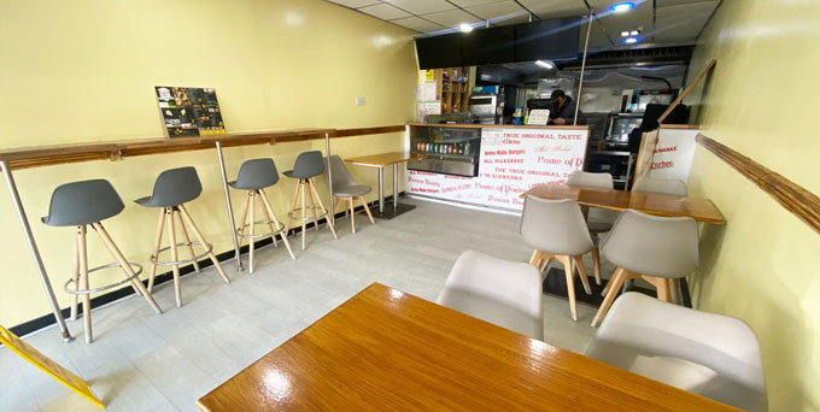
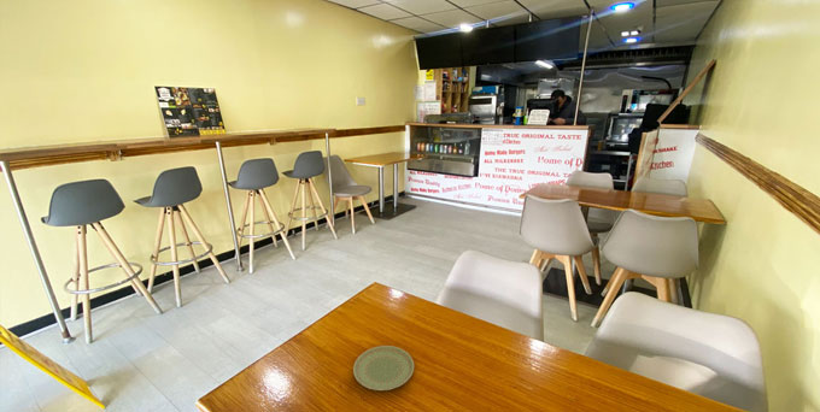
+ plate [352,345,415,392]
